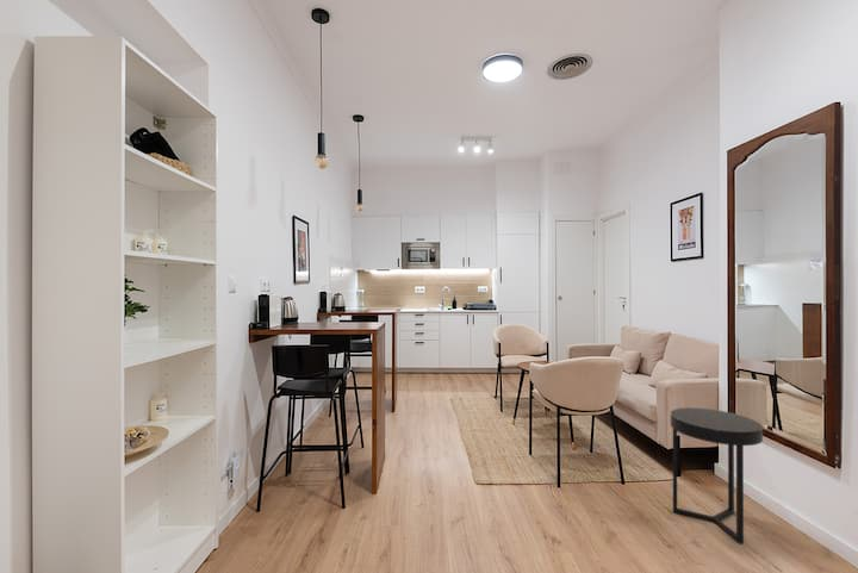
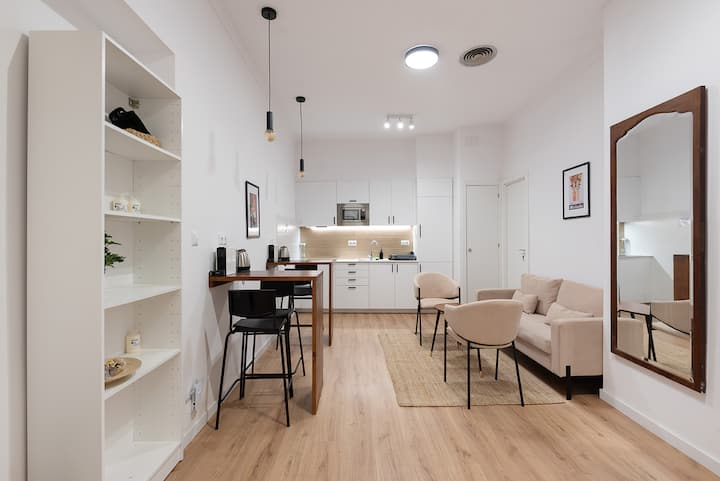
- side table [670,406,764,544]
